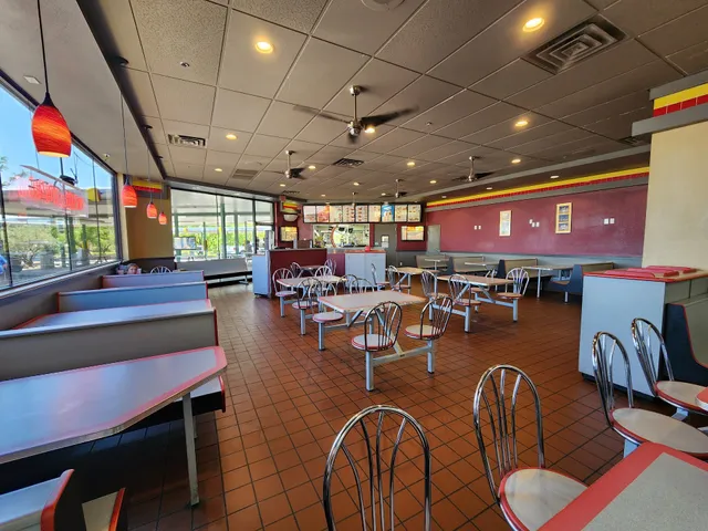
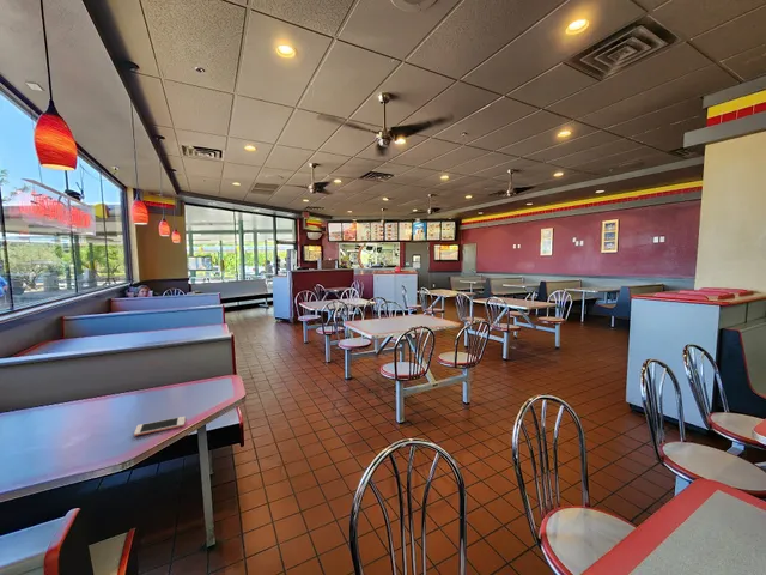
+ cell phone [133,416,187,437]
